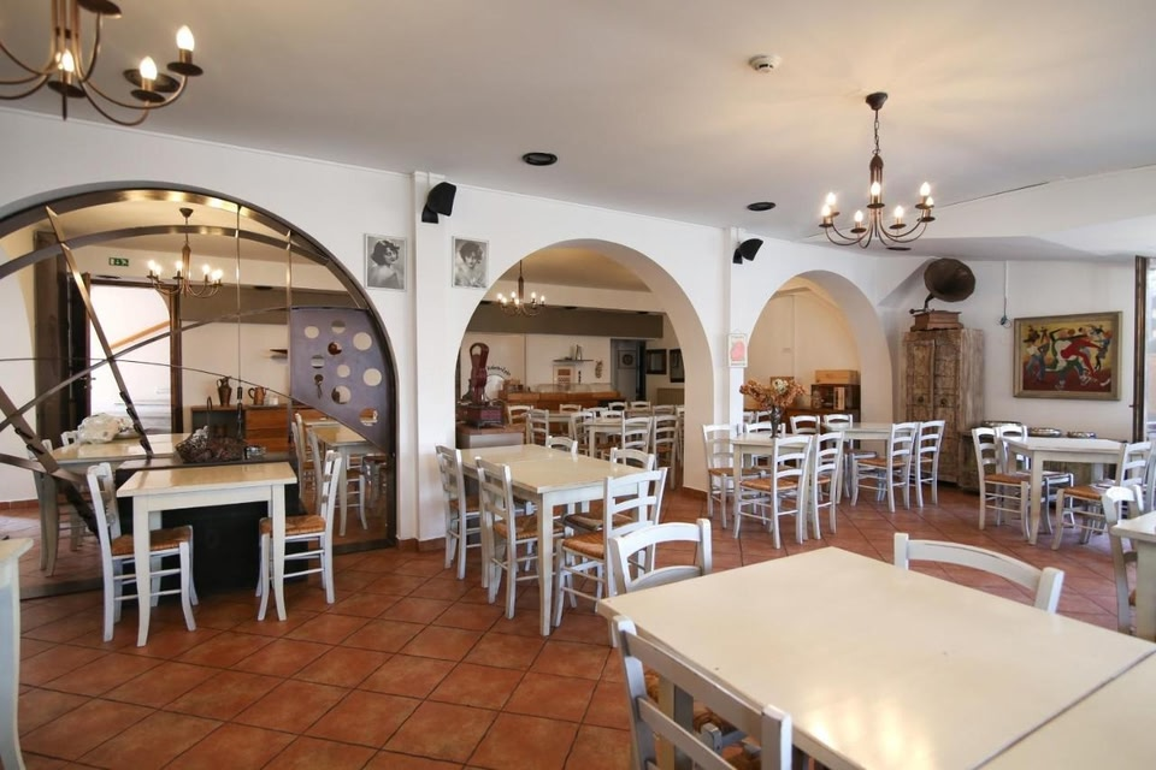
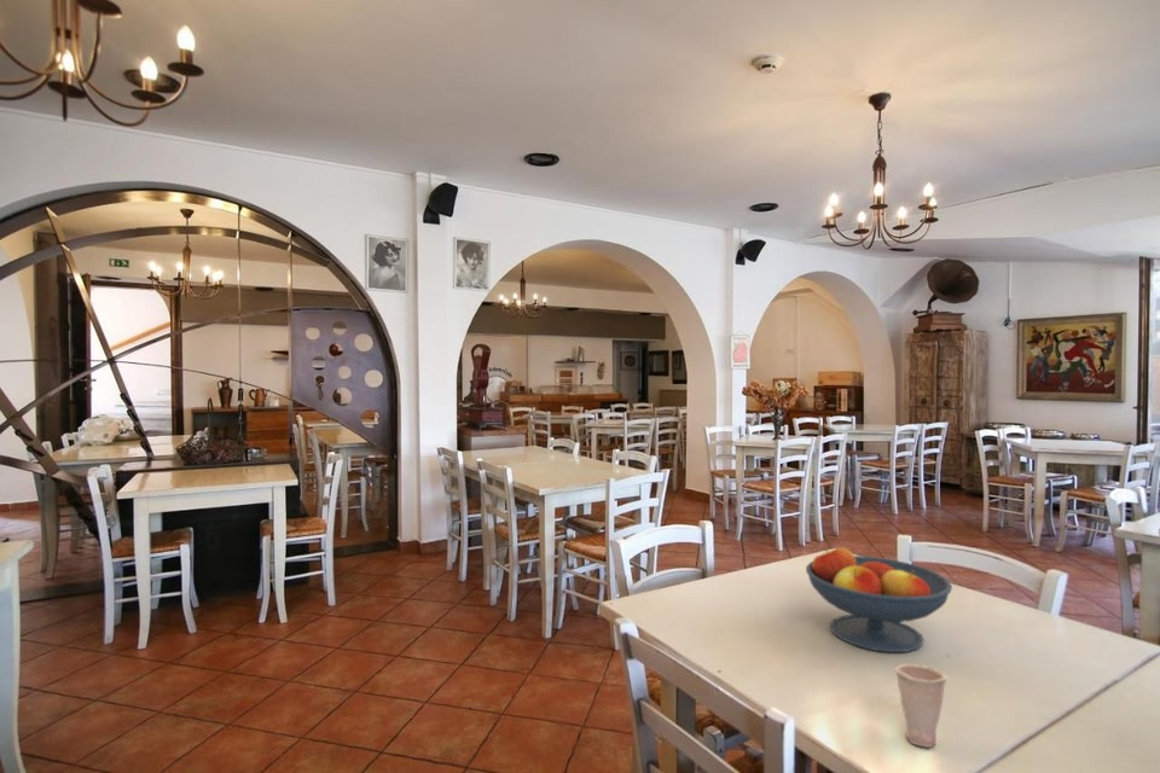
+ fruit bowl [805,545,953,653]
+ cup [894,663,949,749]
